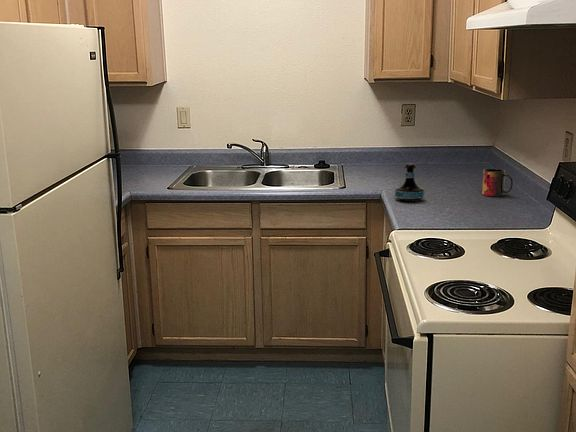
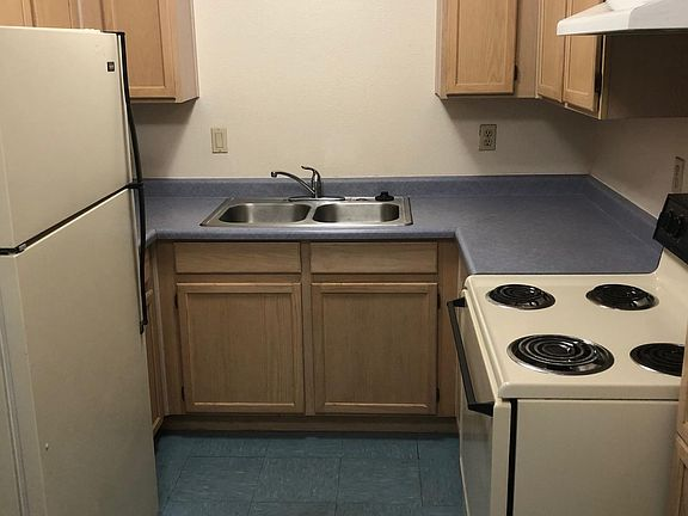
- tequila bottle [394,163,425,203]
- mug [481,168,514,197]
